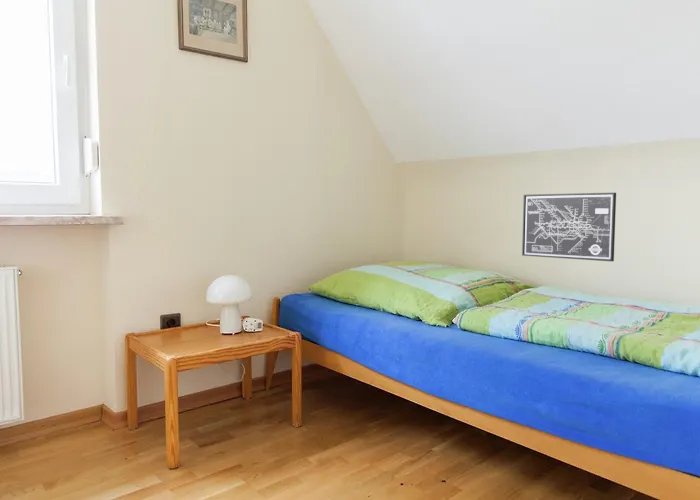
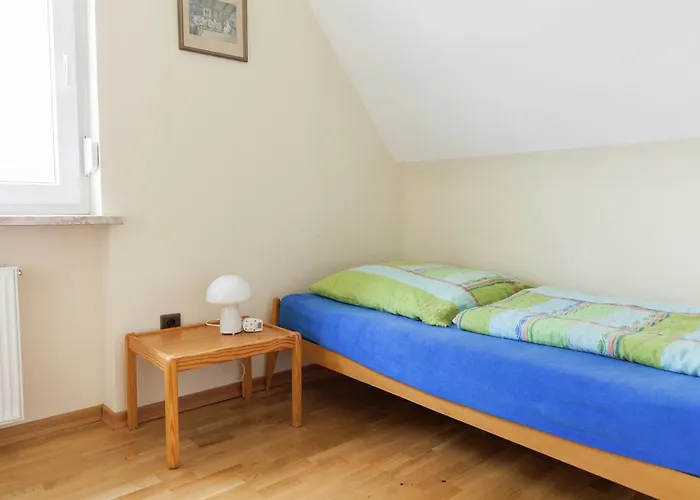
- wall art [521,192,617,262]
